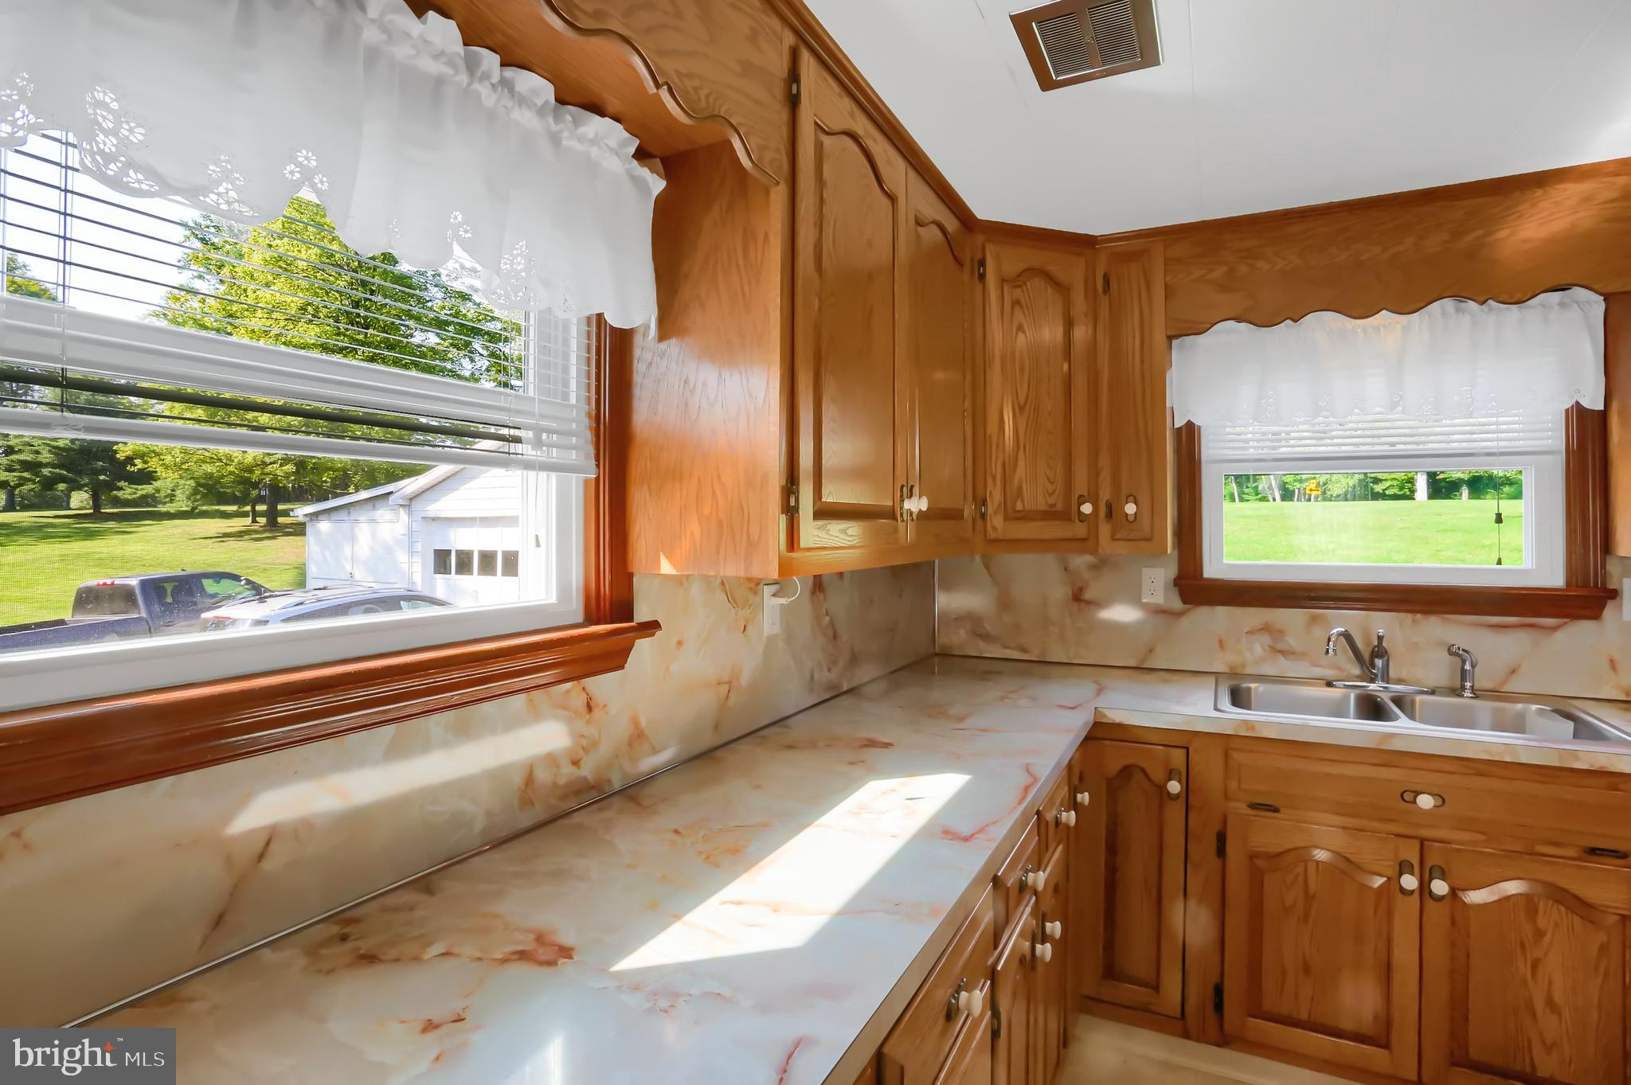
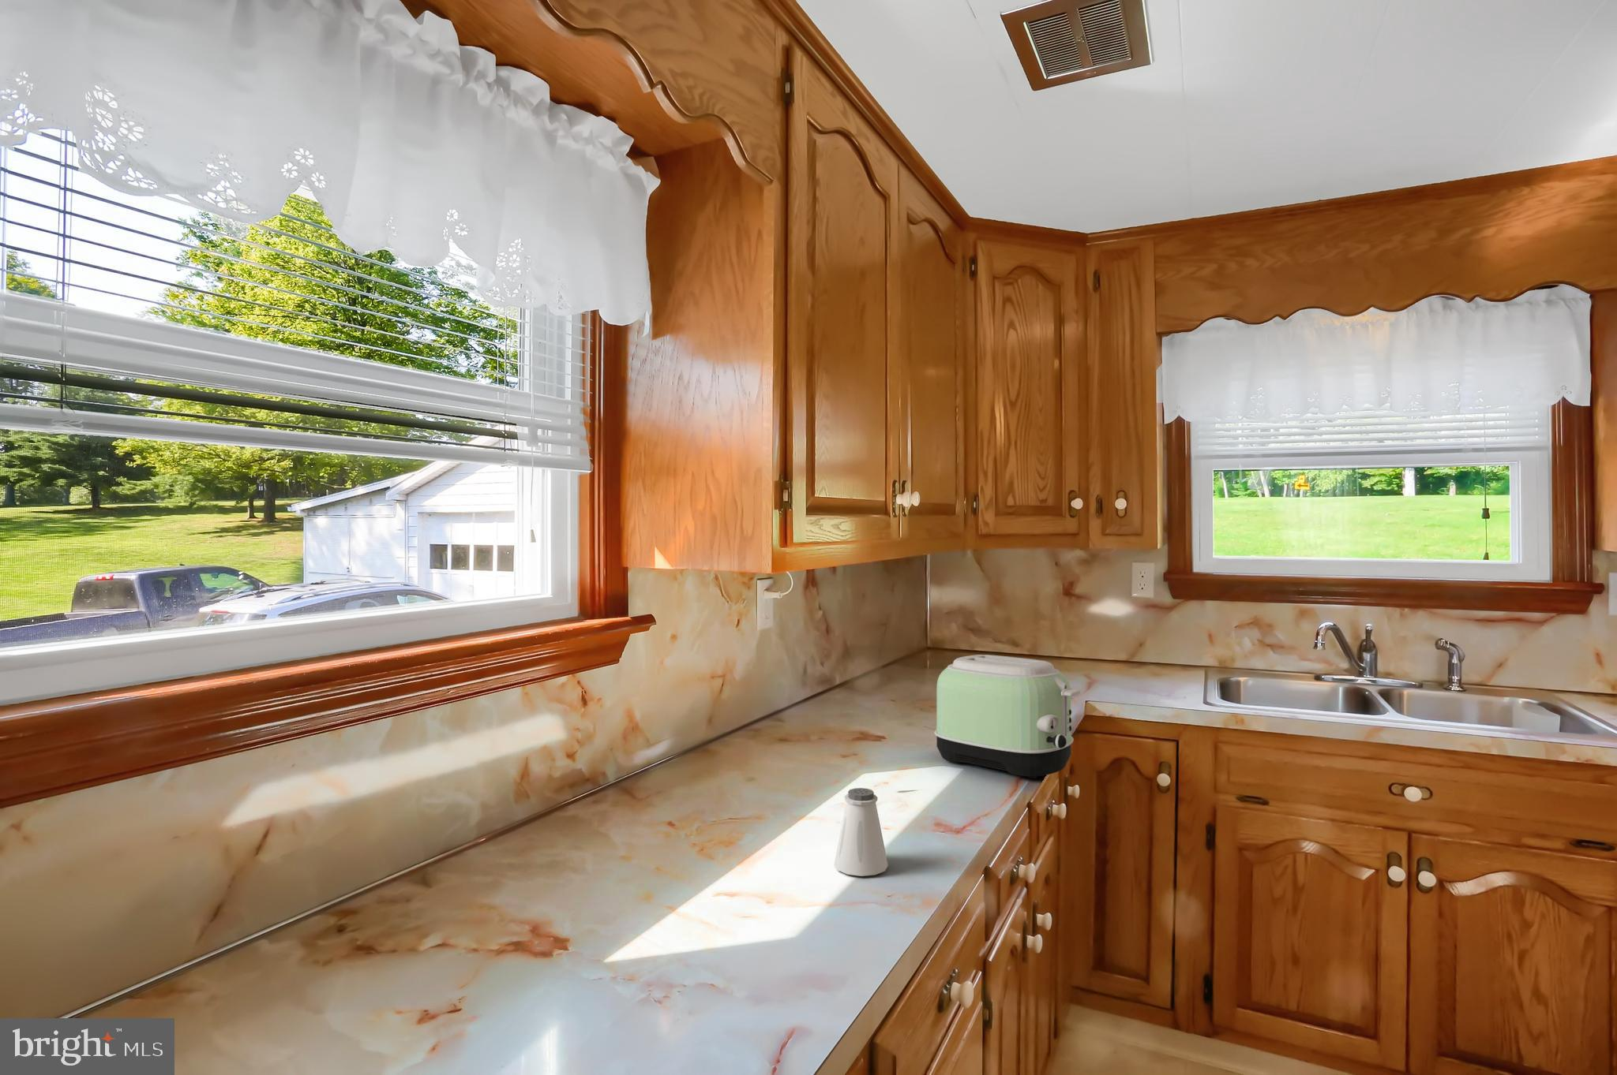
+ toaster [933,654,1080,779]
+ saltshaker [834,787,890,877]
